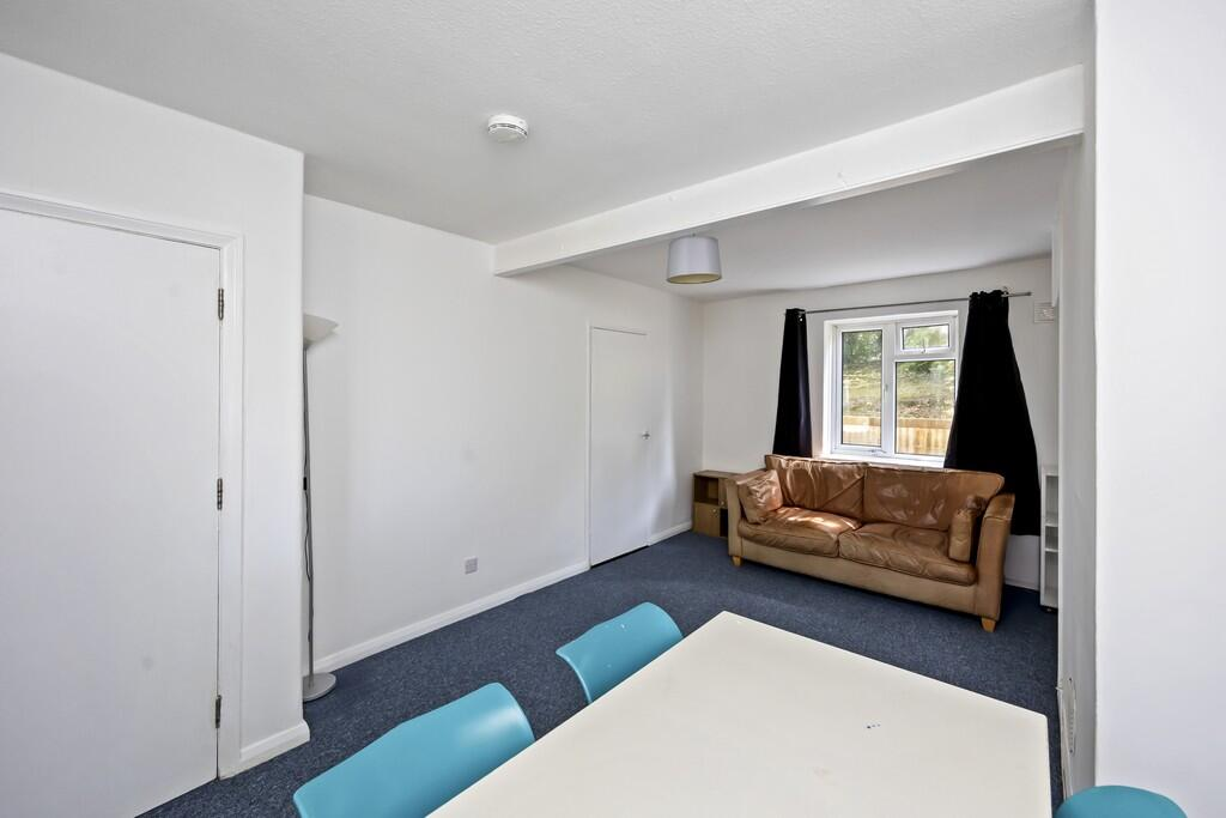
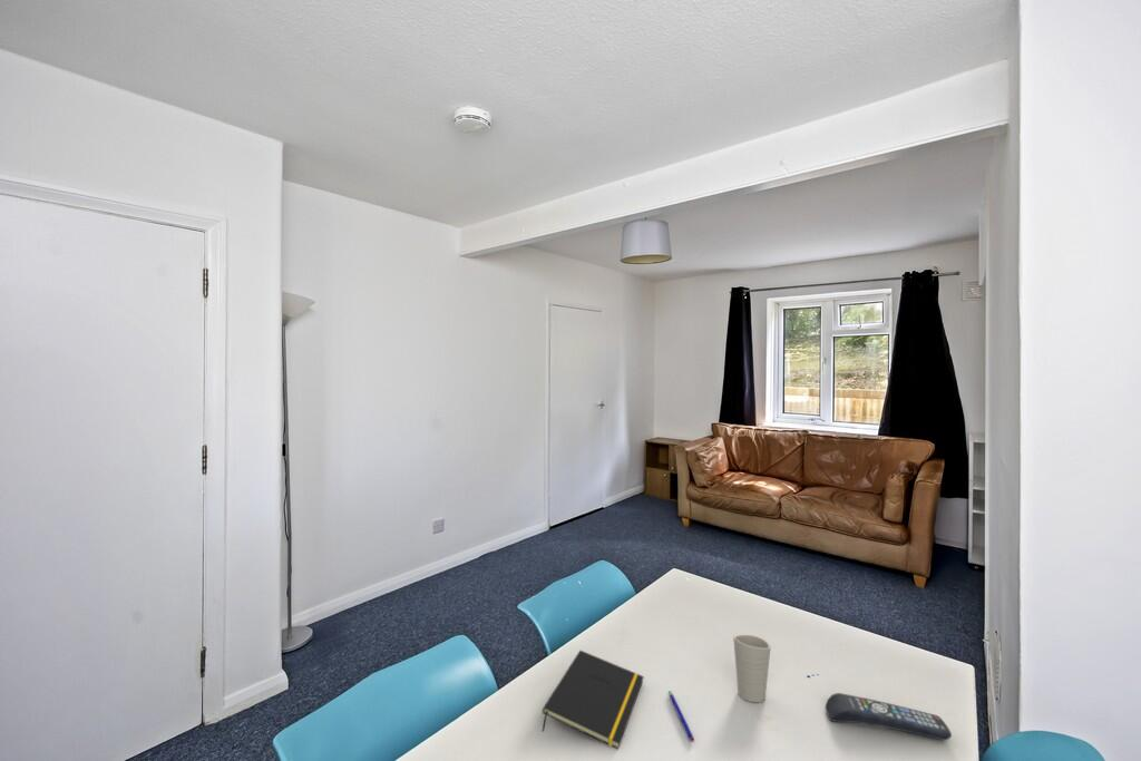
+ pen [667,690,695,743]
+ notepad [542,650,645,750]
+ remote control [825,692,953,742]
+ cup [732,634,772,703]
